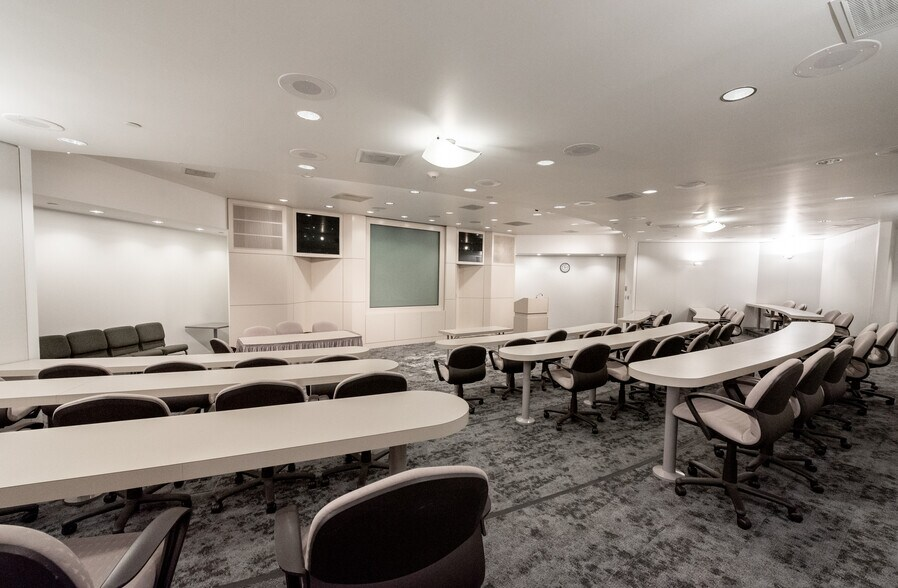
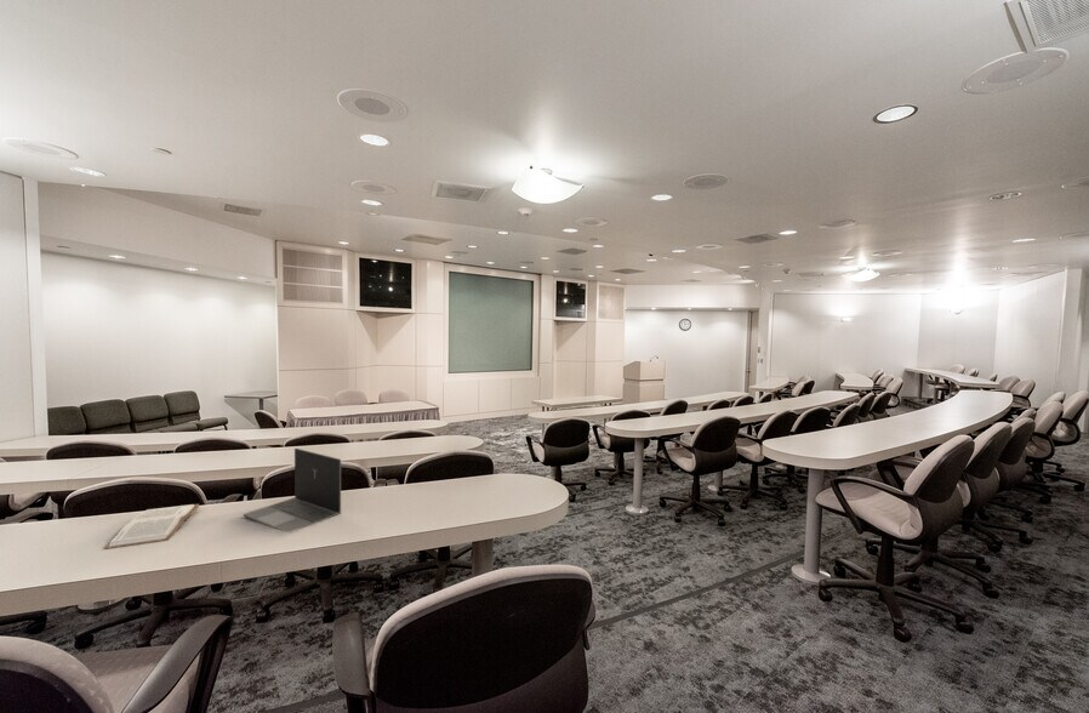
+ laptop [243,447,342,534]
+ book [103,503,200,551]
